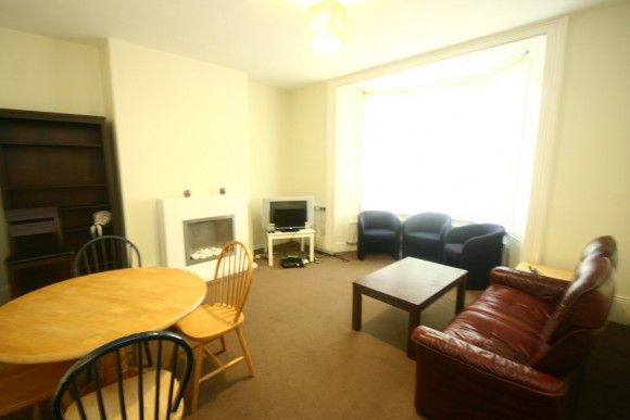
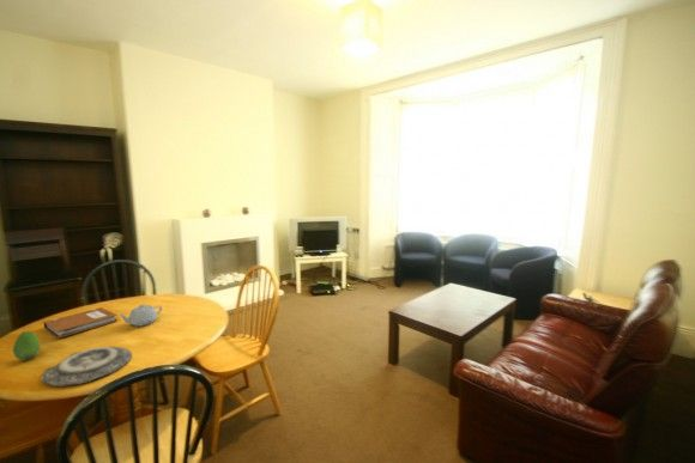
+ fruit [12,330,42,361]
+ teapot [117,303,163,328]
+ notebook [43,306,117,340]
+ plate [40,346,133,388]
